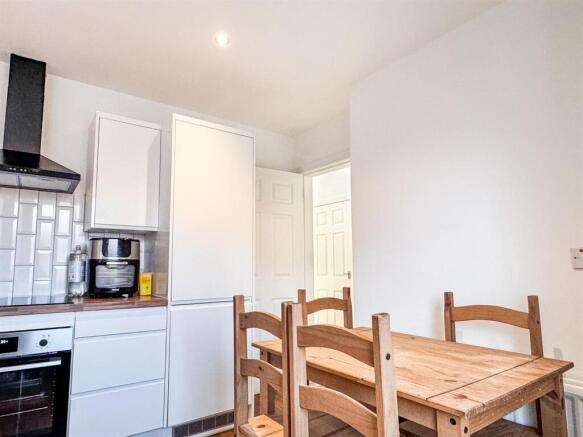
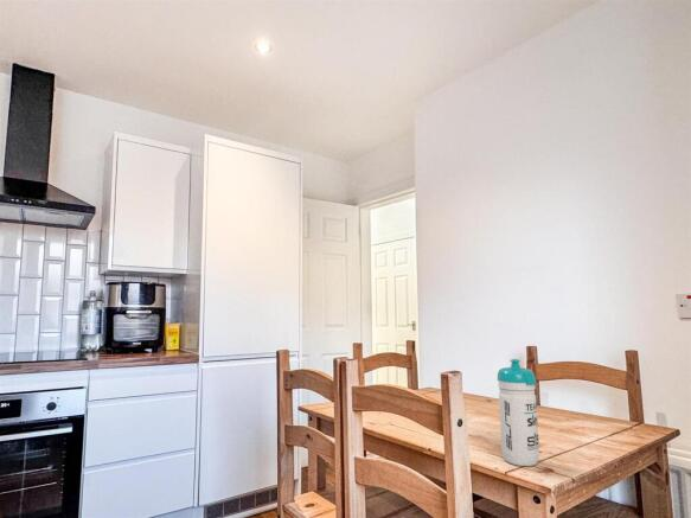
+ water bottle [497,358,540,467]
